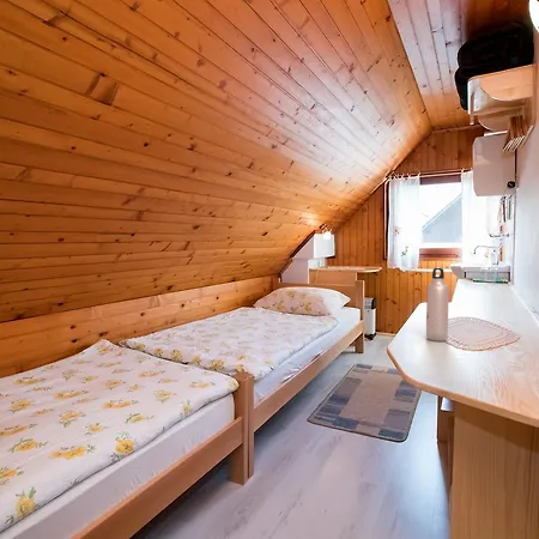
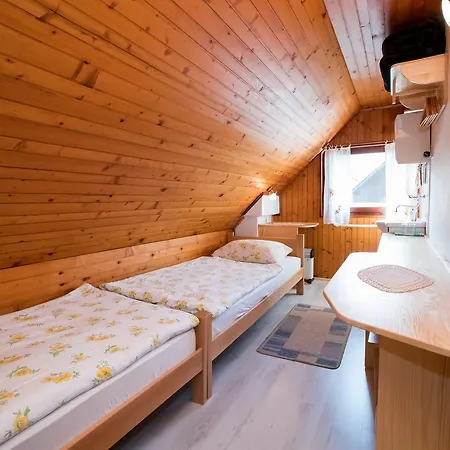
- water bottle [425,266,450,343]
